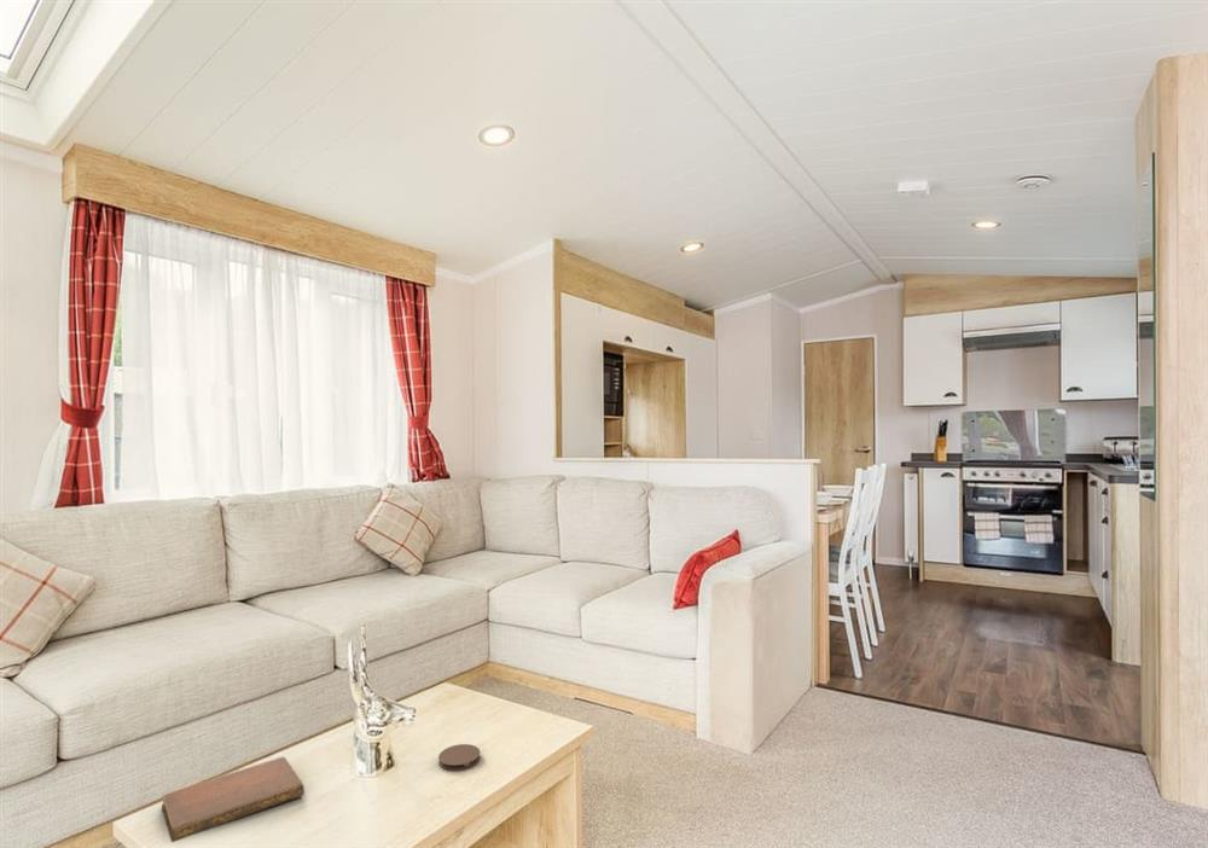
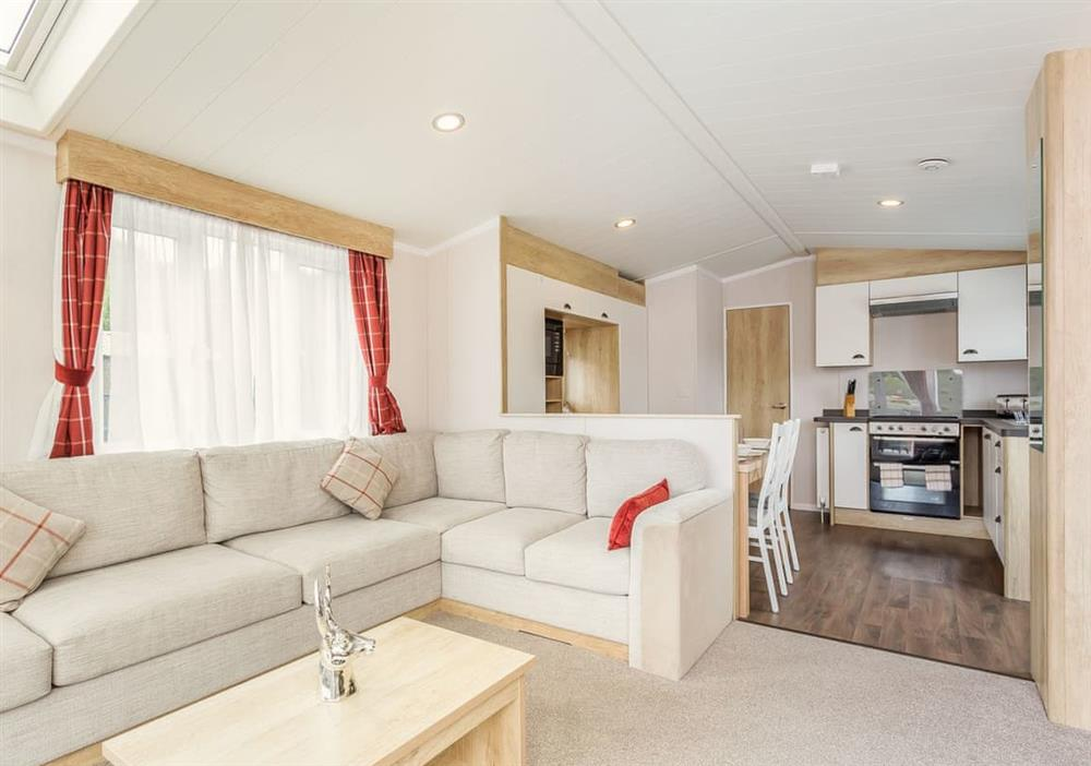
- coaster [437,743,481,772]
- notebook [161,756,306,843]
